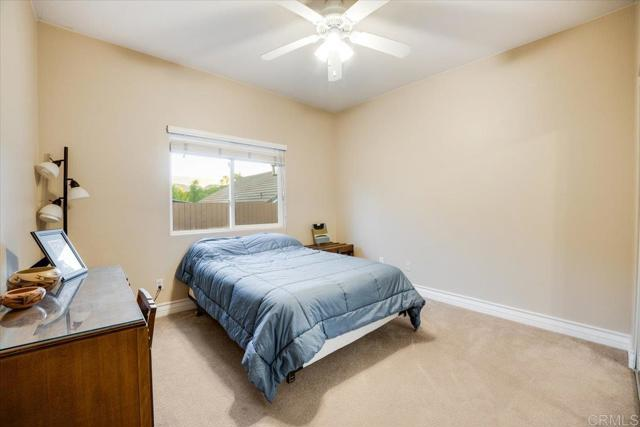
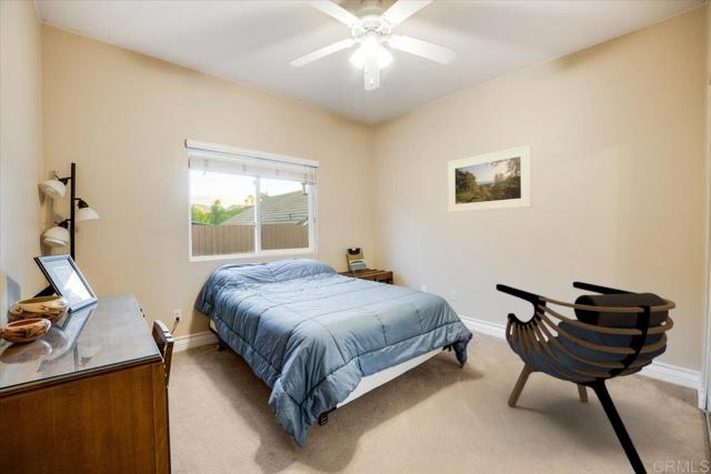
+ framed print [447,144,532,213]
+ armchair [494,281,677,474]
